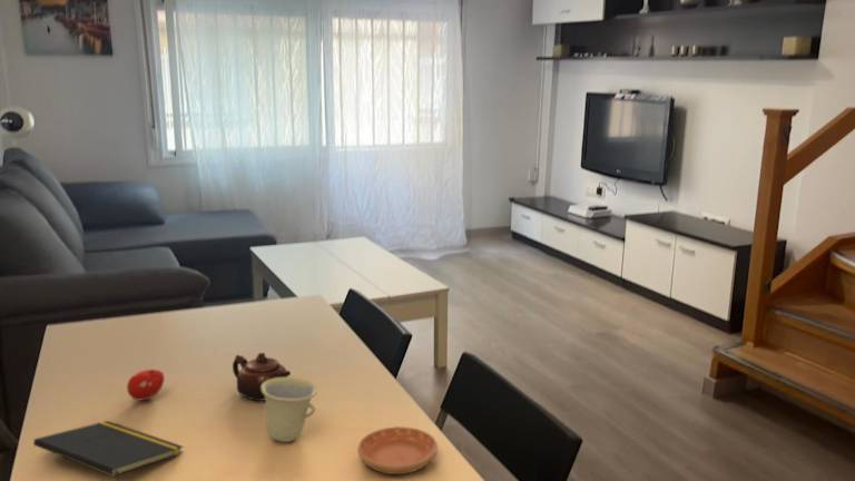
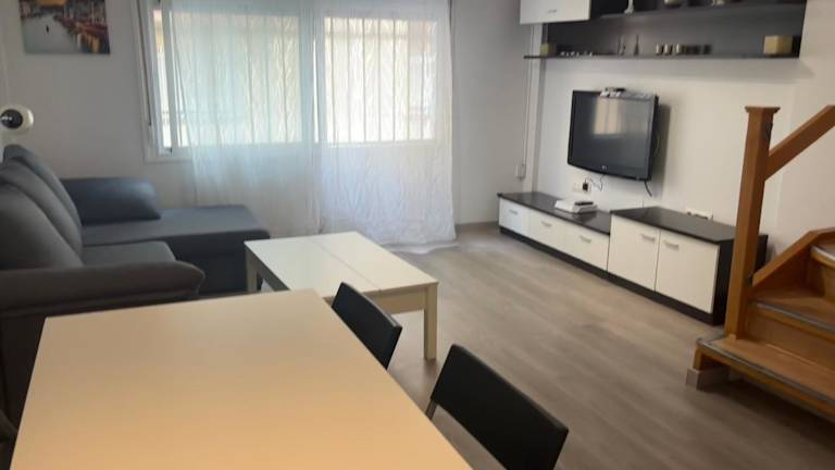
- fruit [126,369,166,401]
- saucer [356,425,439,475]
- cup [261,376,318,443]
- teapot [232,352,292,402]
- notepad [32,420,184,481]
